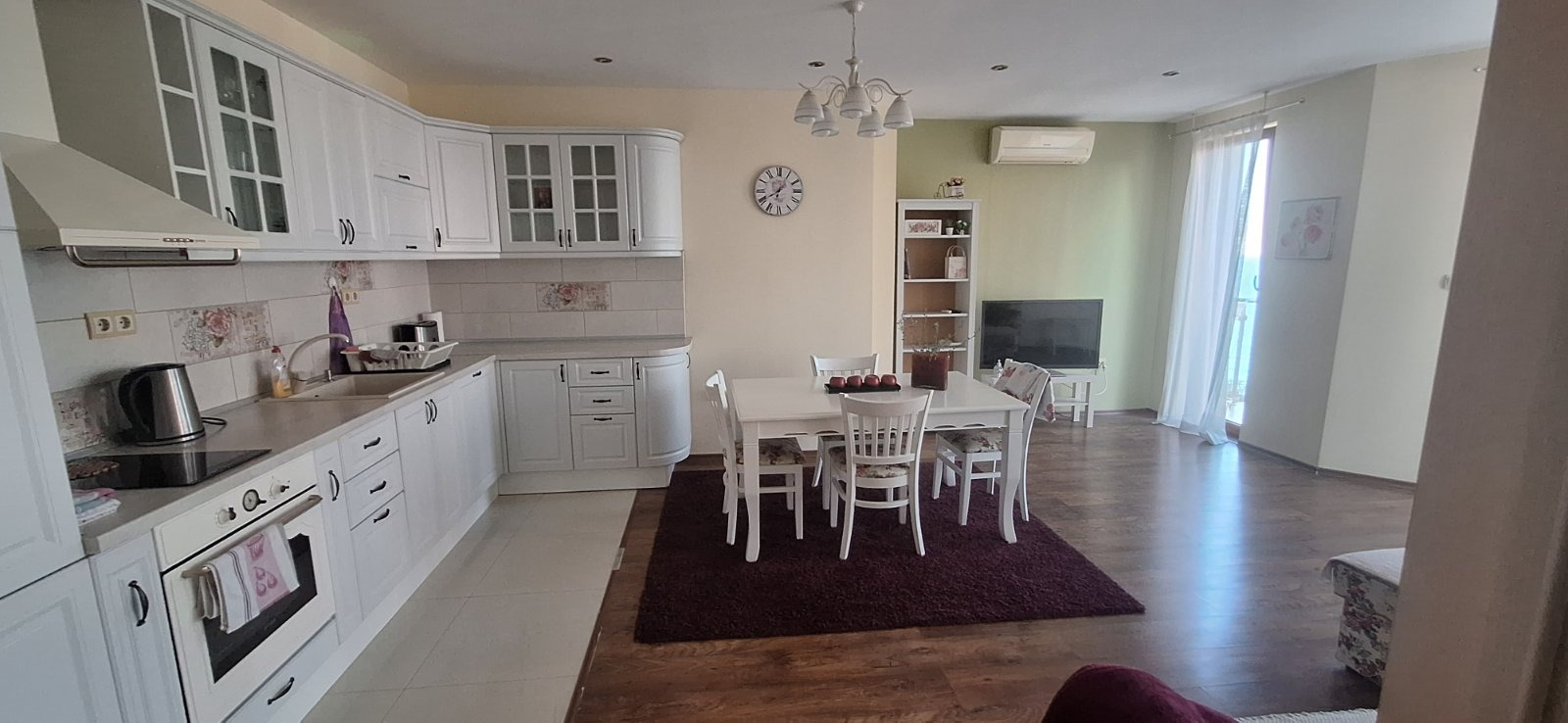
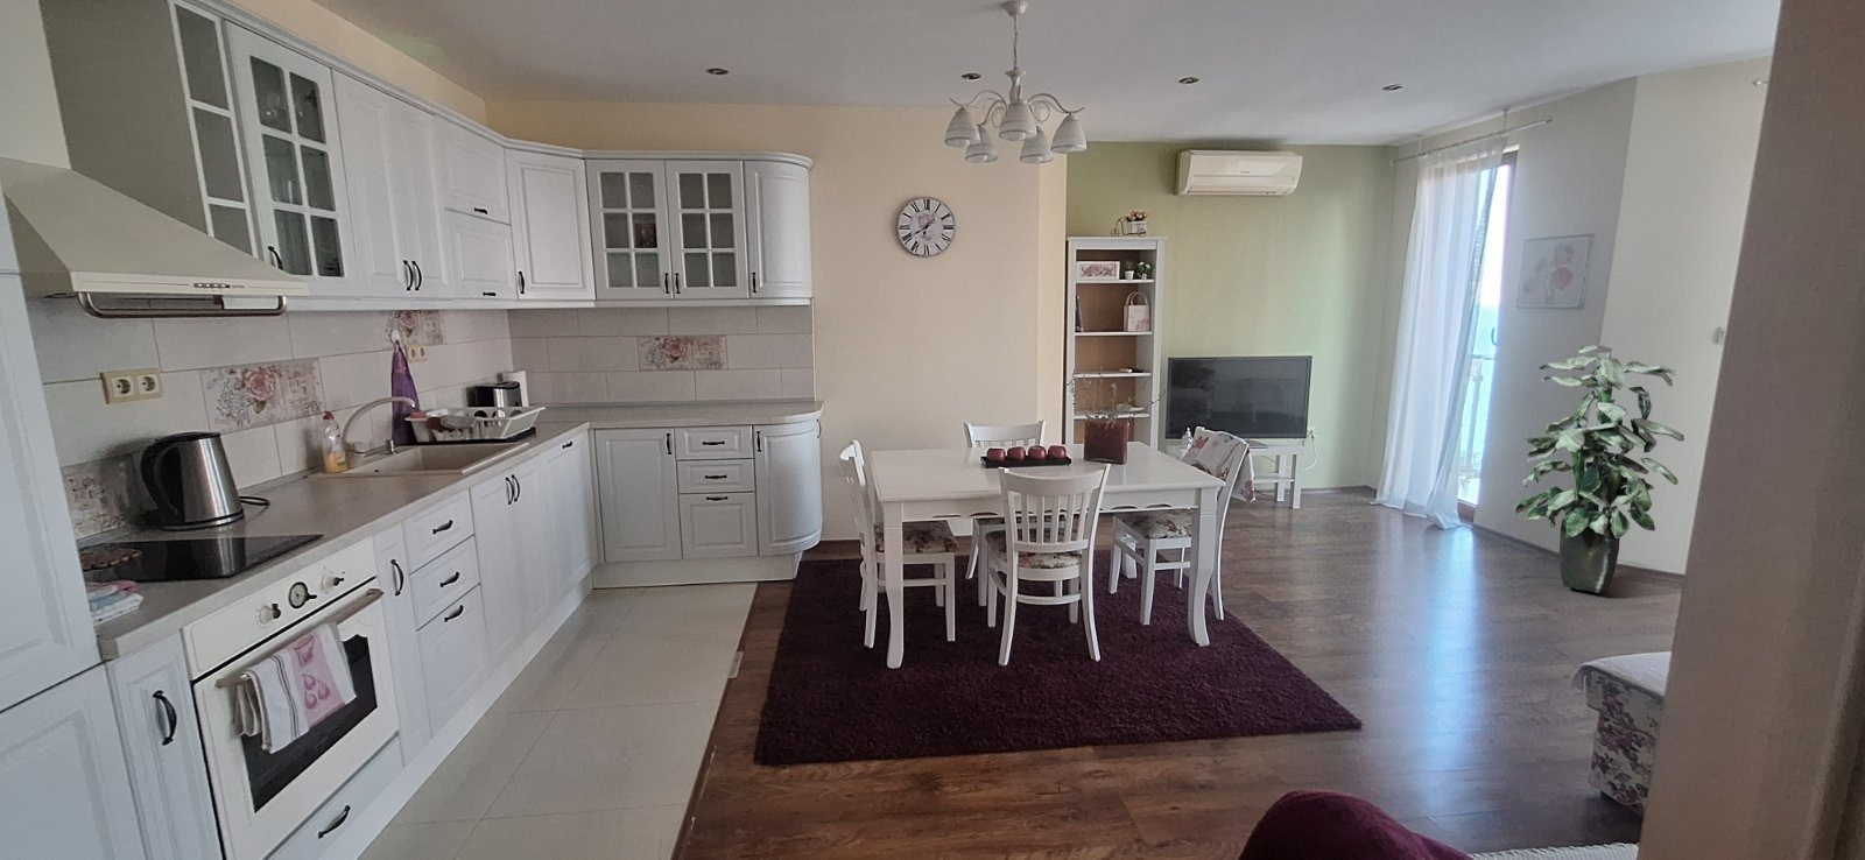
+ indoor plant [1513,344,1685,595]
